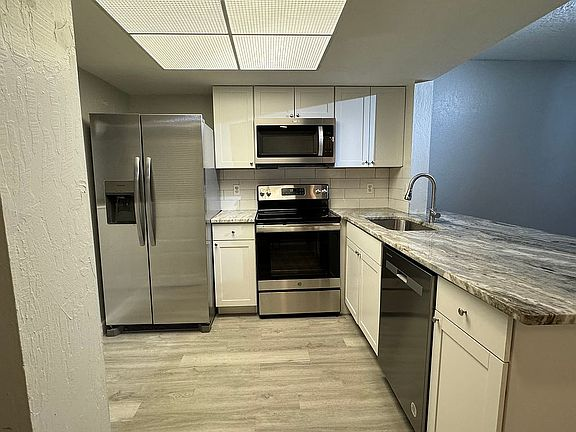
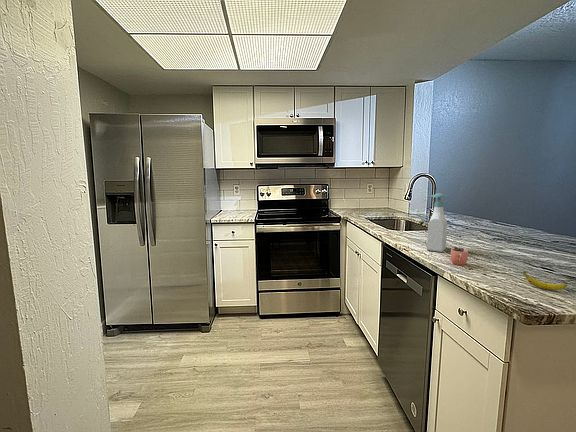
+ banana [522,270,568,291]
+ cocoa [450,238,469,266]
+ soap bottle [426,192,448,253]
